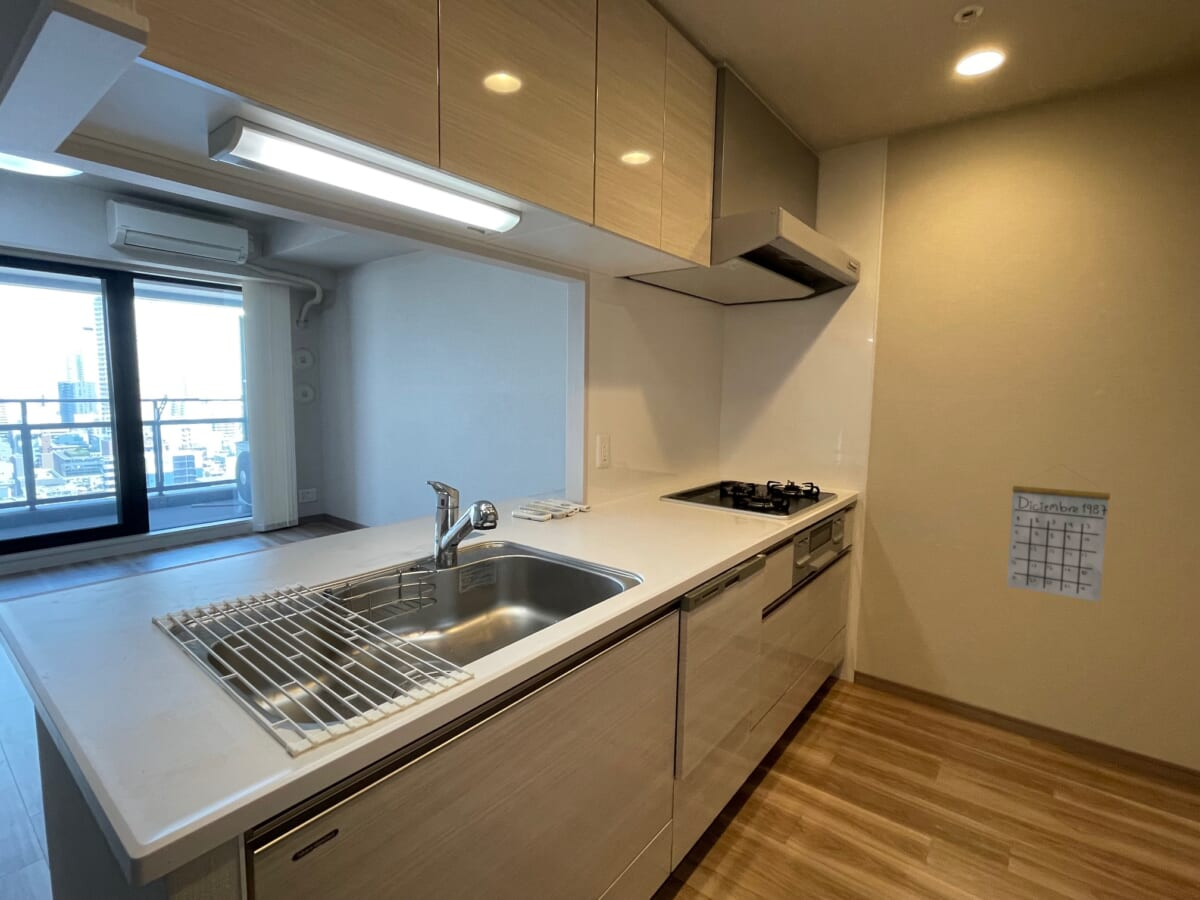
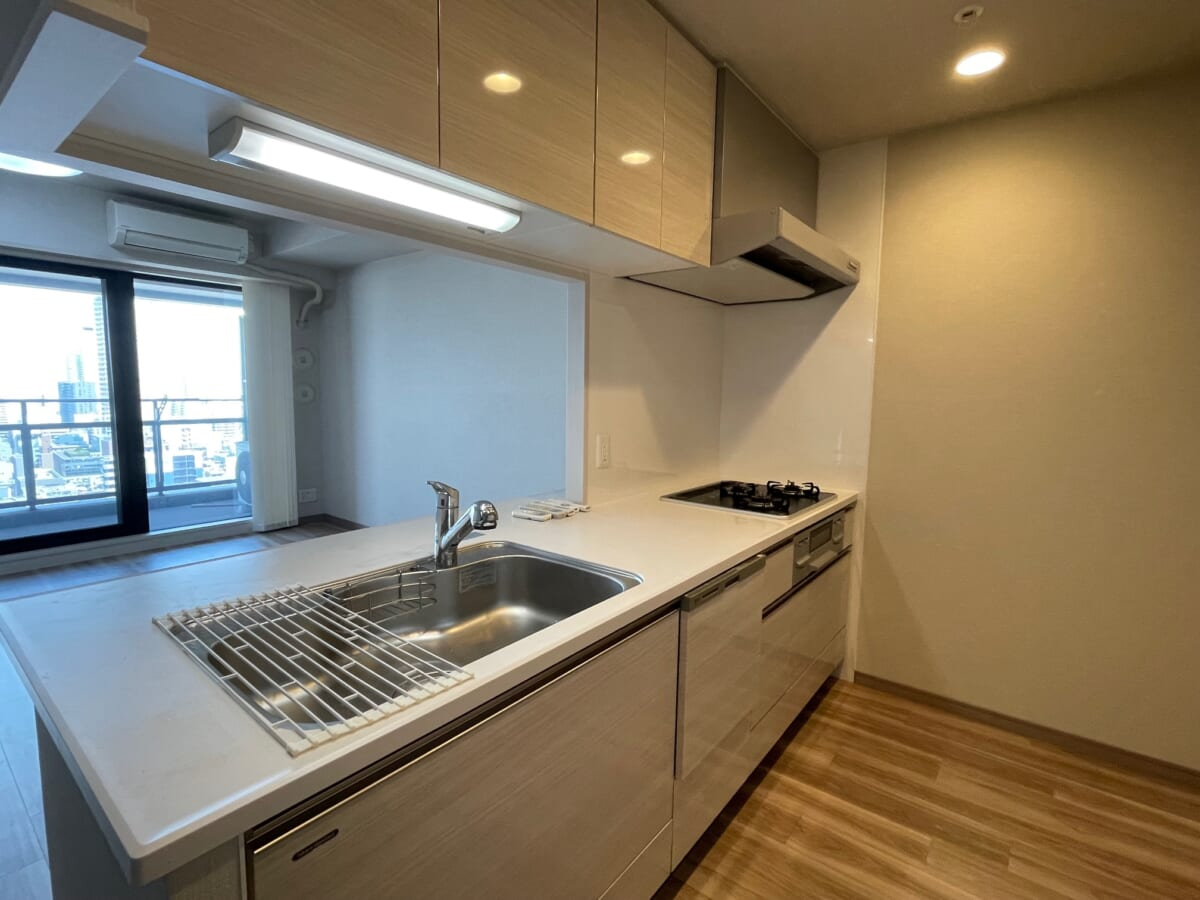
- calendar [1006,463,1111,603]
